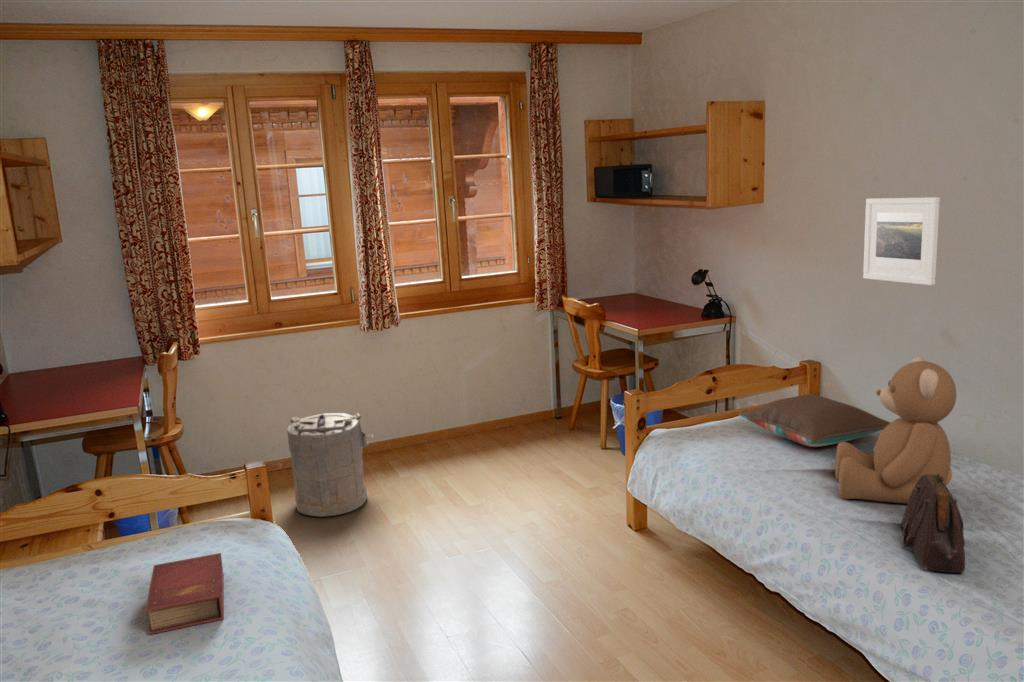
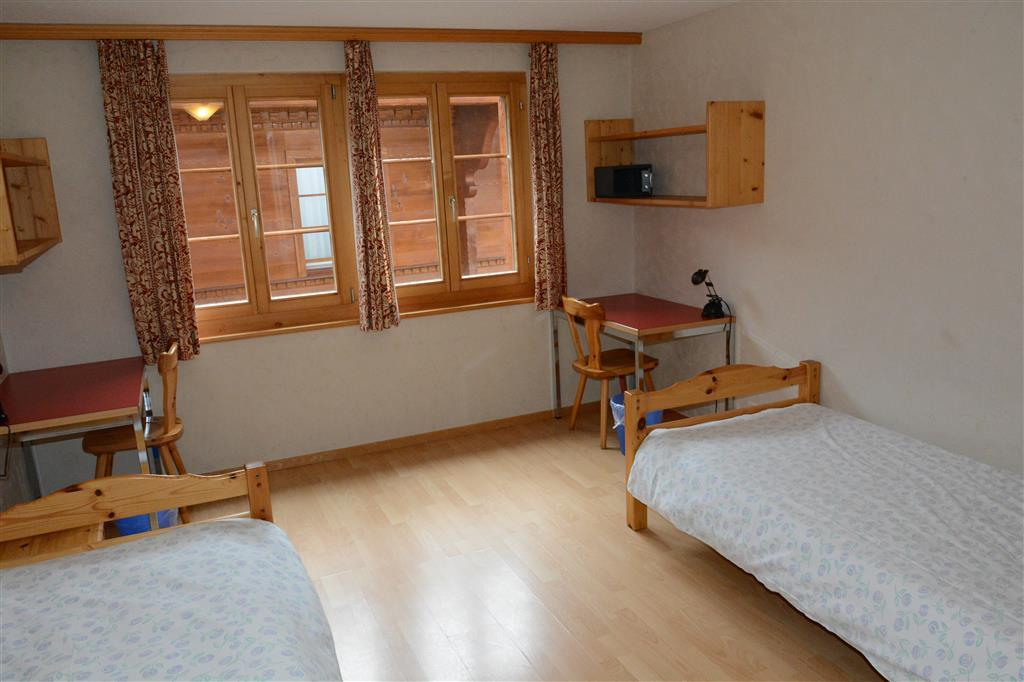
- teddy bear [834,356,957,504]
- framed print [862,196,941,286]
- laundry hamper [286,412,375,518]
- handbag [901,473,966,574]
- pillow [738,393,891,448]
- book [144,552,225,636]
